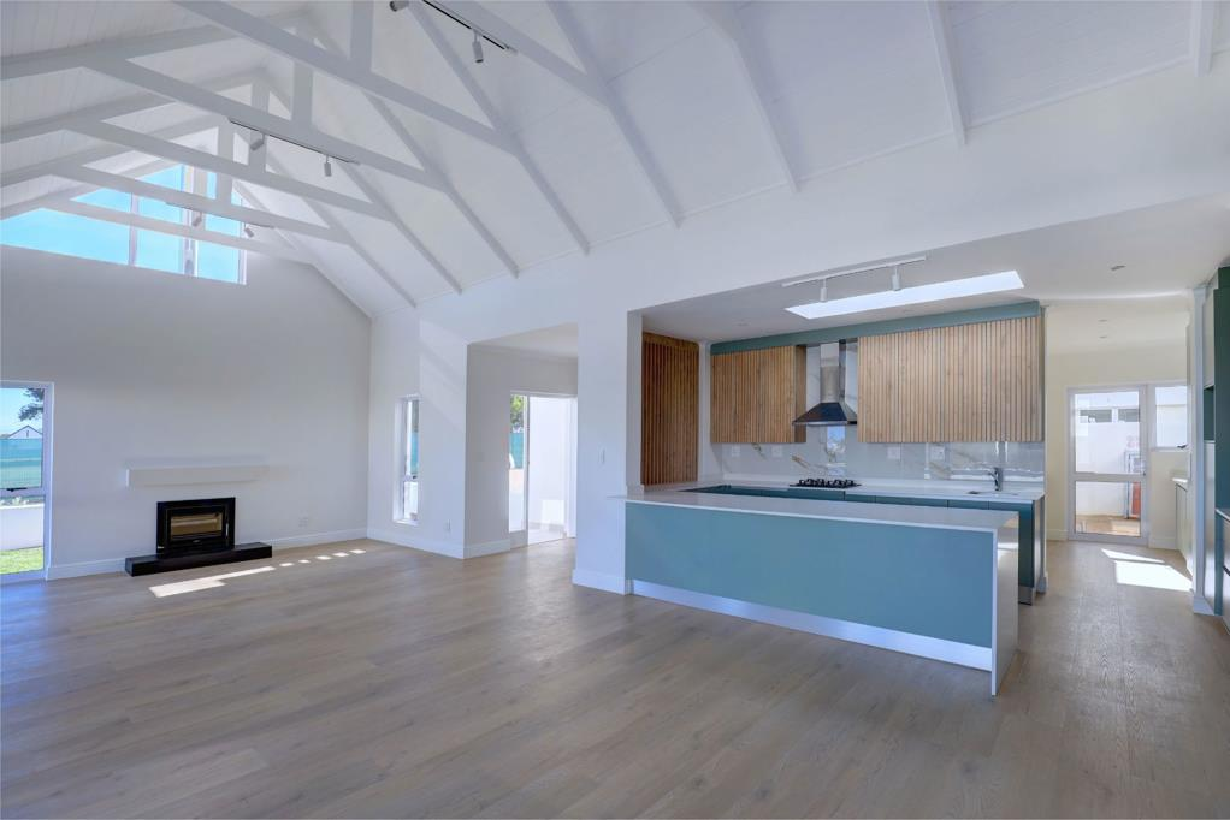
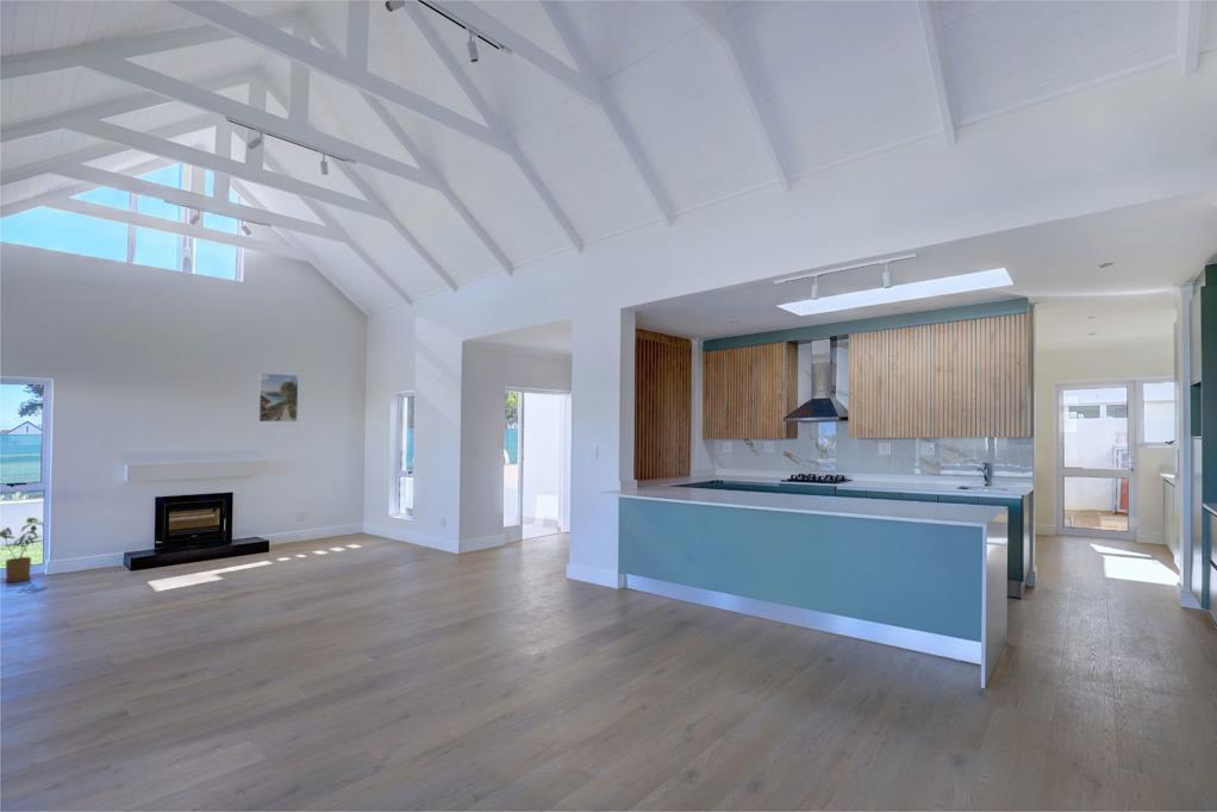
+ house plant [0,517,45,583]
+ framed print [257,373,299,423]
